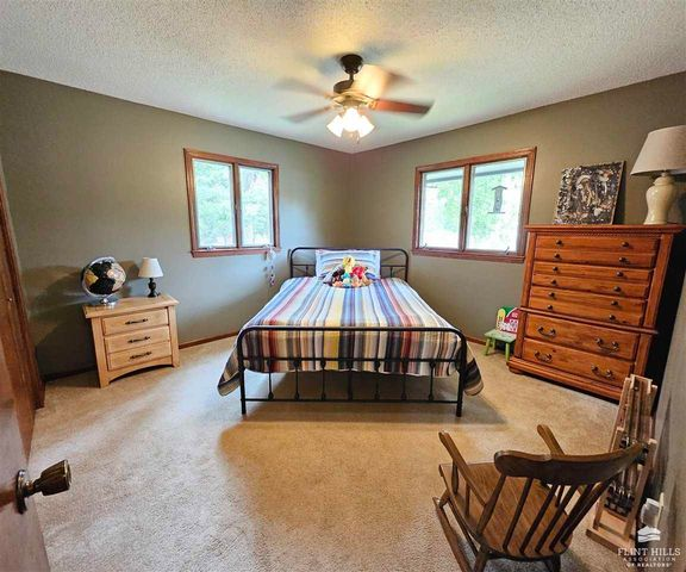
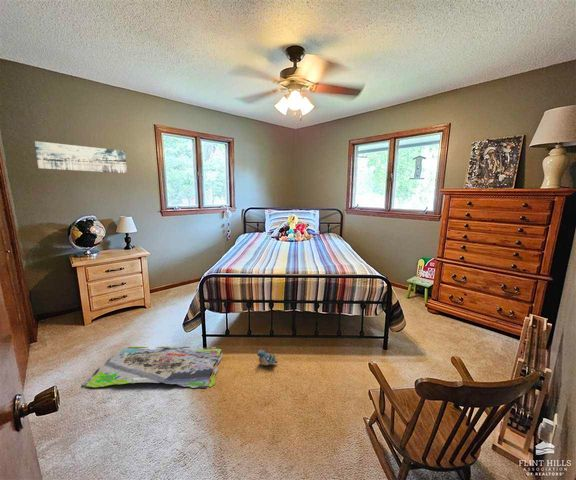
+ rug [82,345,223,389]
+ wall art [34,140,128,174]
+ plush toy [256,349,278,366]
